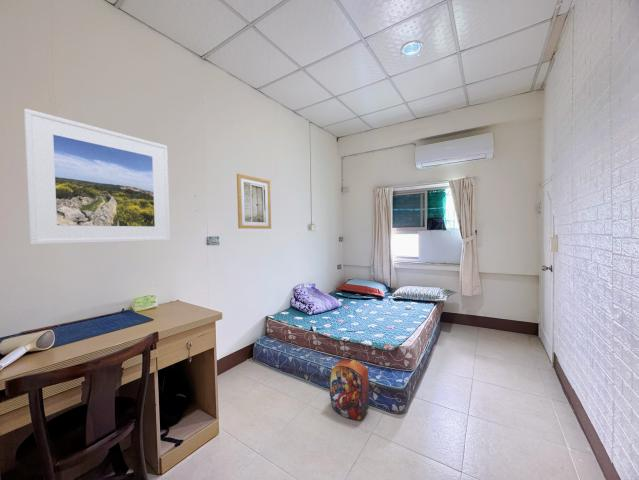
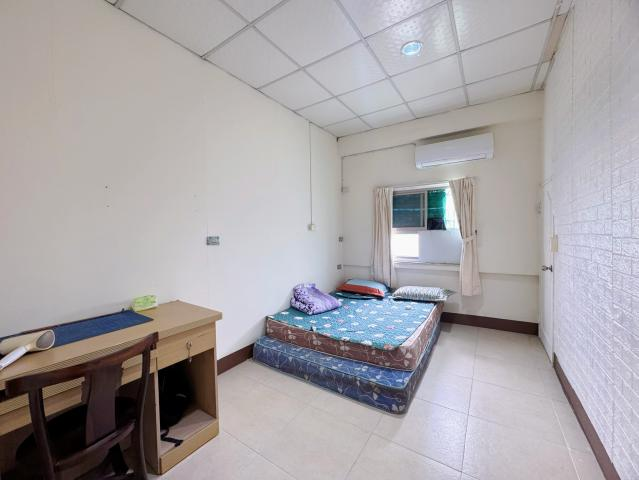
- wall art [236,173,272,230]
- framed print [23,108,171,245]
- backpack [329,351,371,420]
